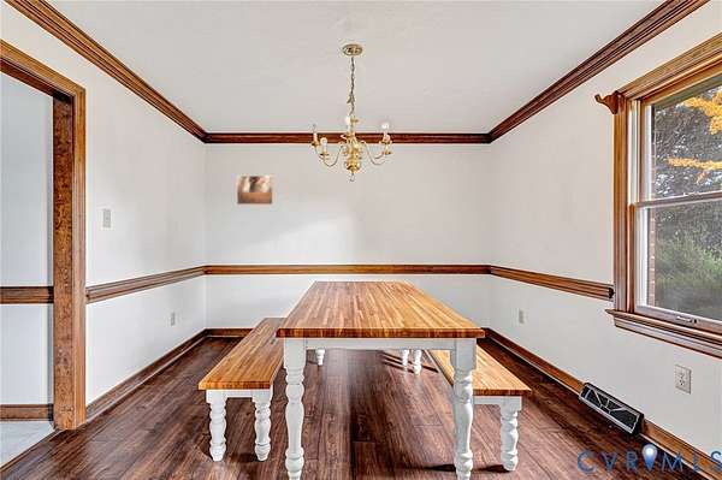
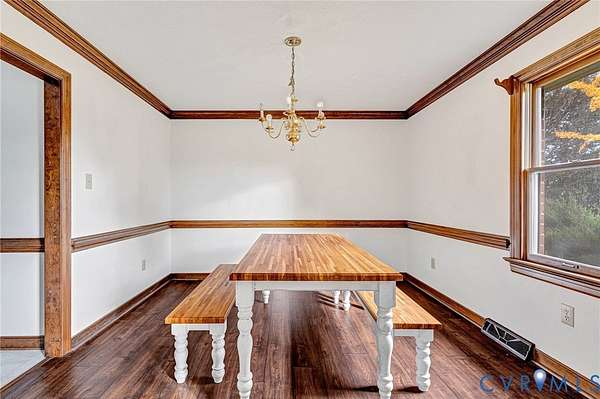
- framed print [236,174,274,206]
